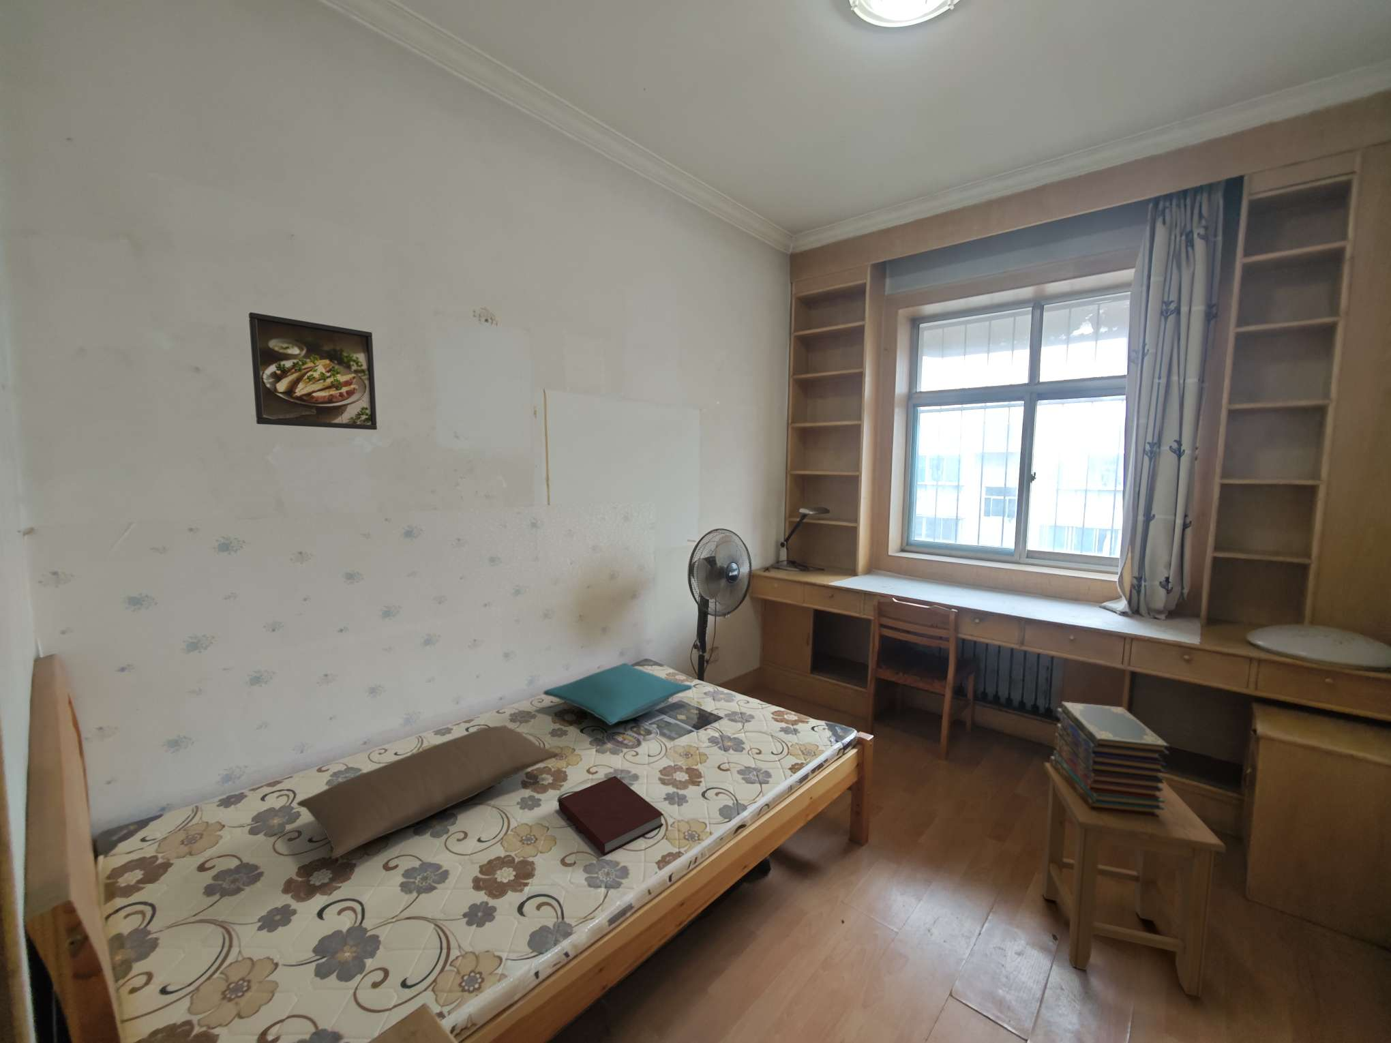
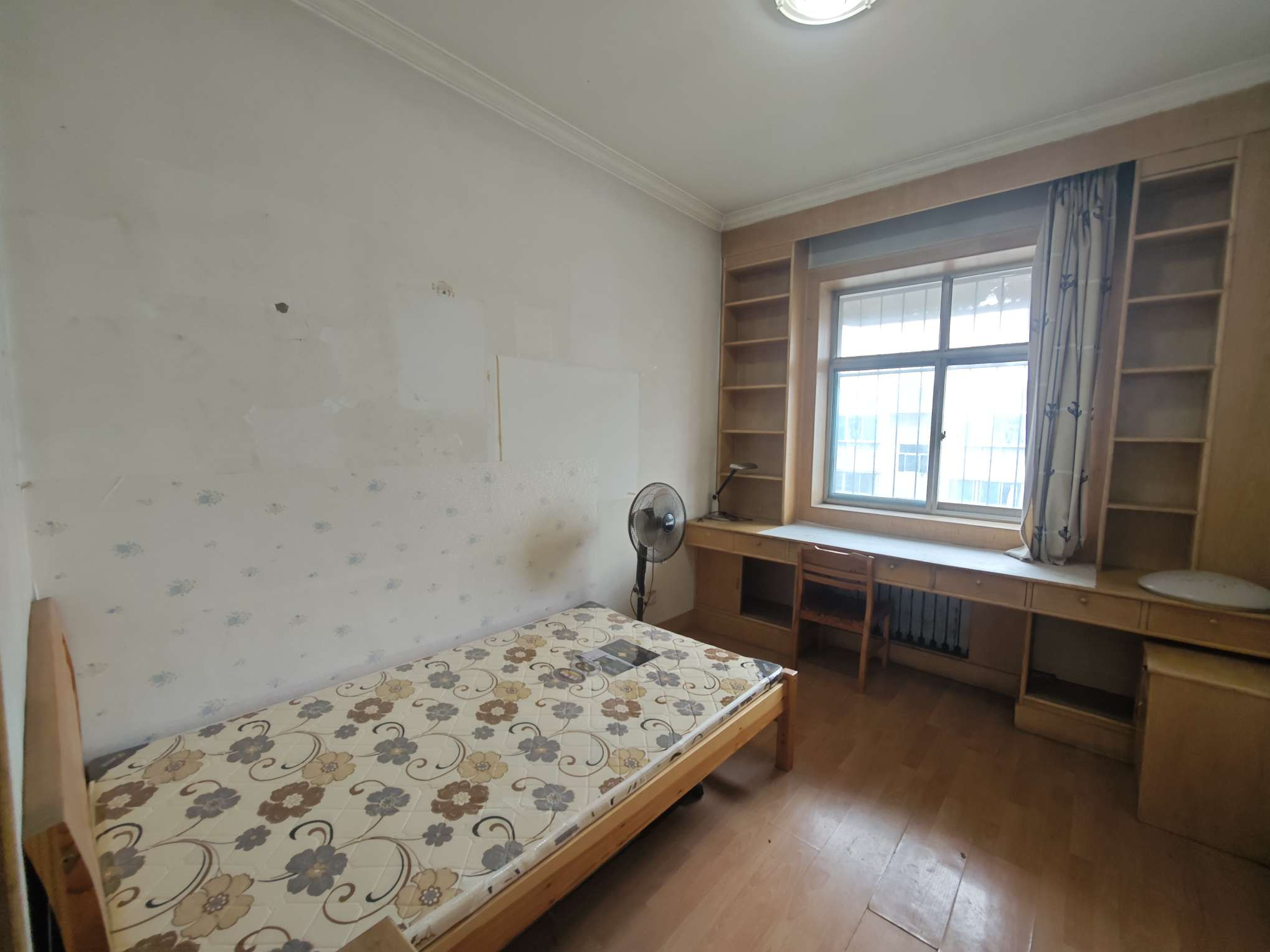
- pillow [543,663,693,726]
- notebook [557,775,664,856]
- pillow [296,724,560,860]
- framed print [249,311,378,431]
- book stack [1048,701,1171,816]
- stool [1042,761,1227,998]
